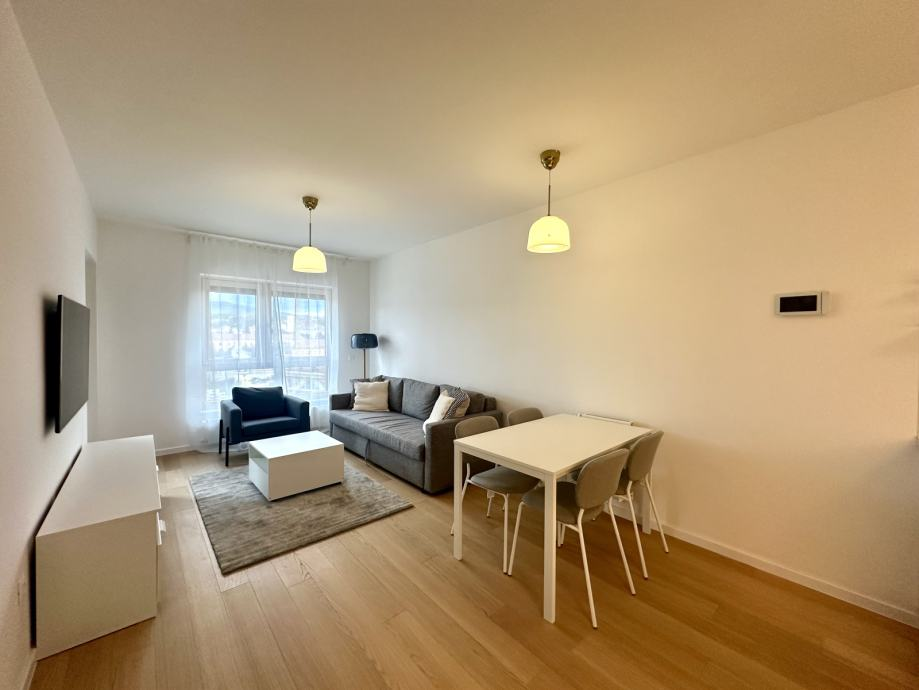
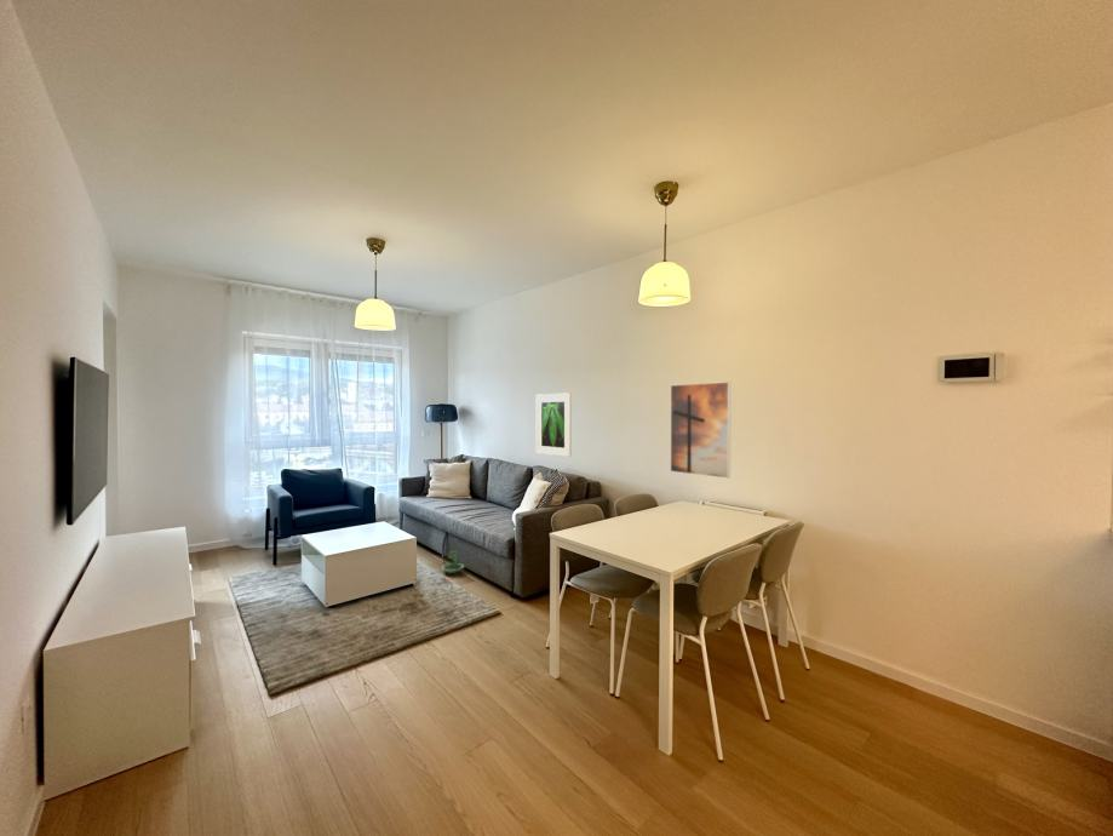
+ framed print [535,391,573,458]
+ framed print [670,380,732,480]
+ terrarium [441,550,465,576]
